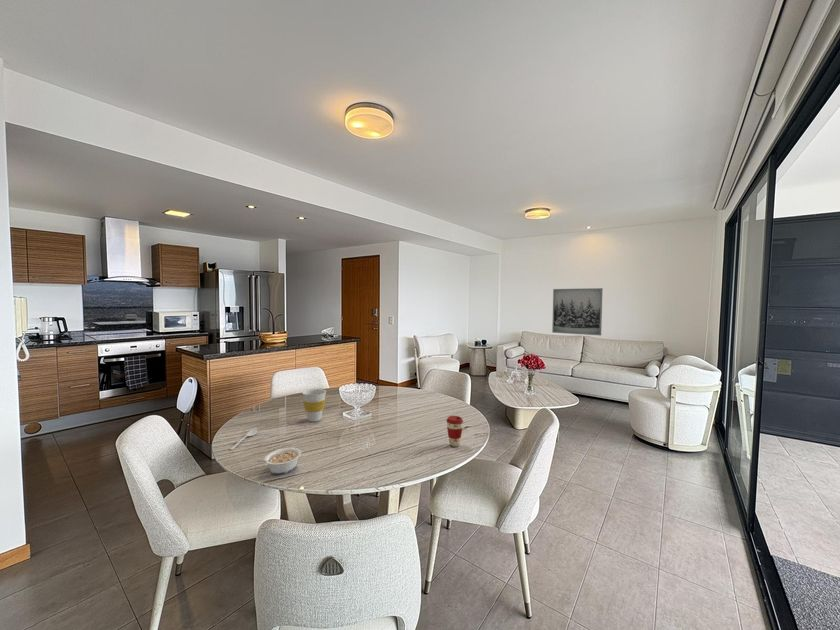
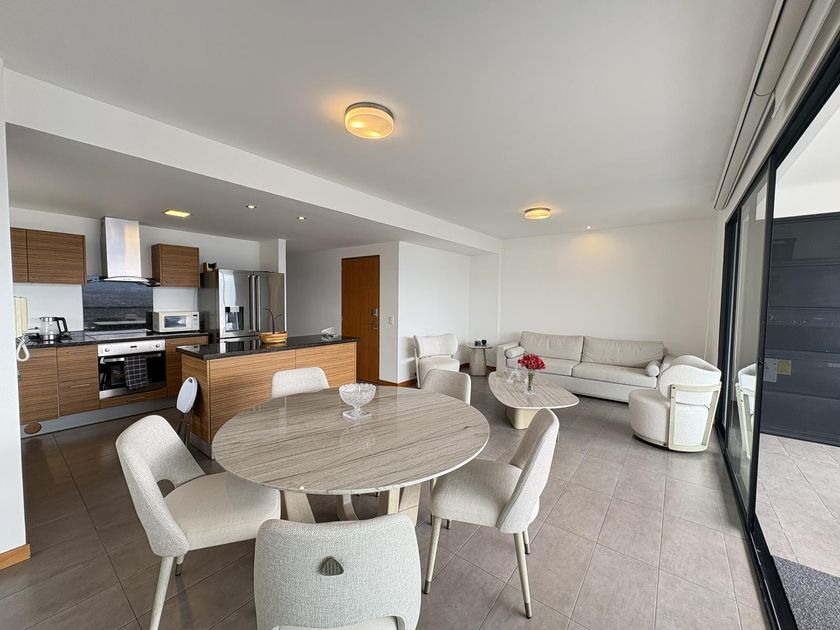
- wall art [551,287,604,336]
- spoon [229,427,258,451]
- coffee cup [445,415,464,448]
- cup [301,388,327,423]
- legume [256,447,302,475]
